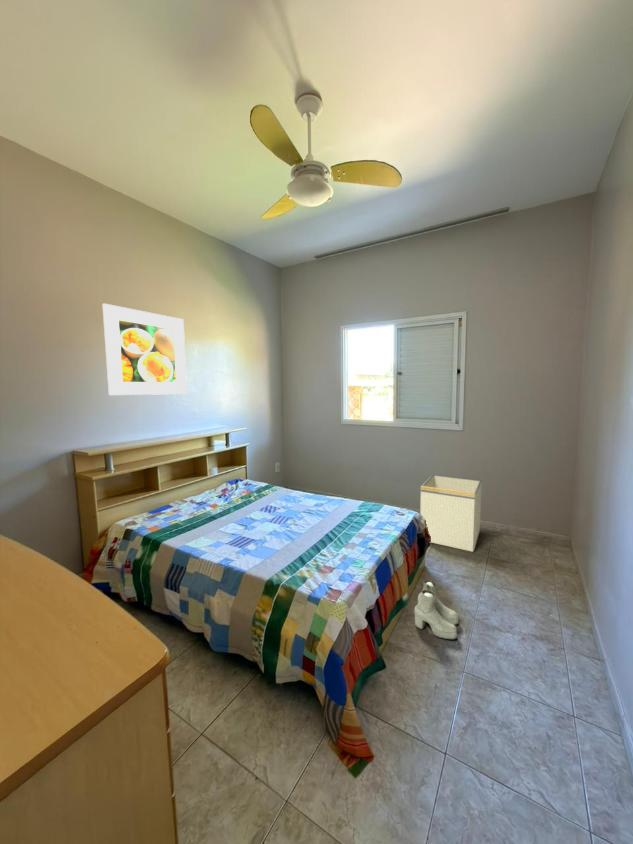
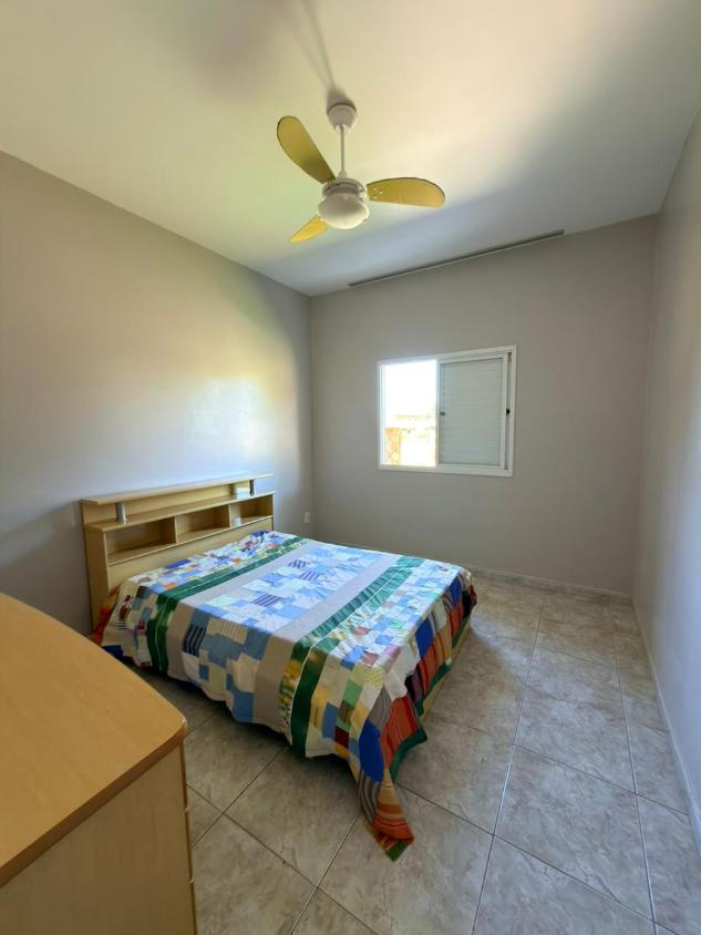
- boots [413,579,459,640]
- storage bin [419,473,483,553]
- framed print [101,302,188,396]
